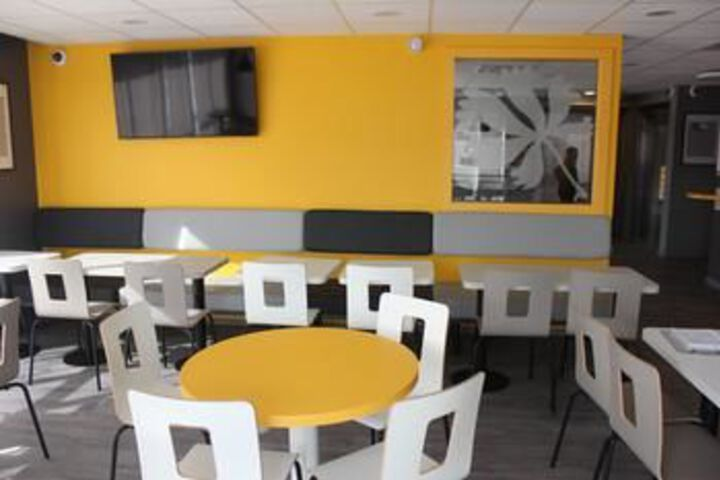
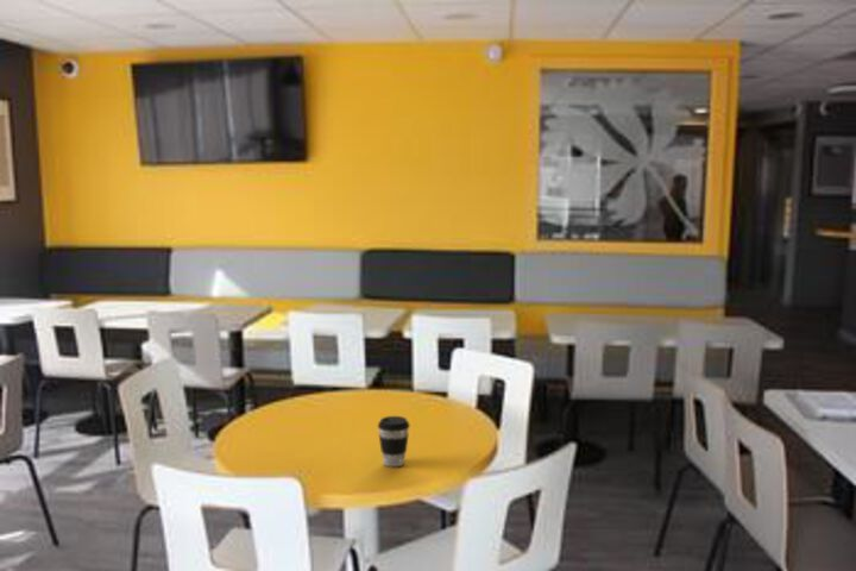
+ coffee cup [377,415,411,469]
